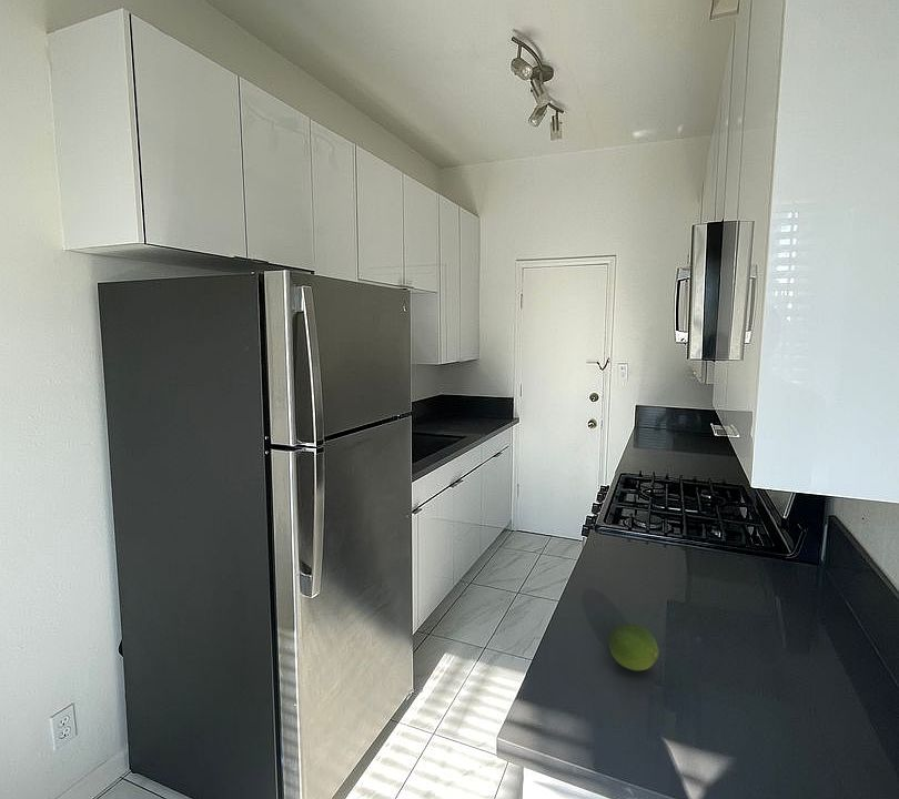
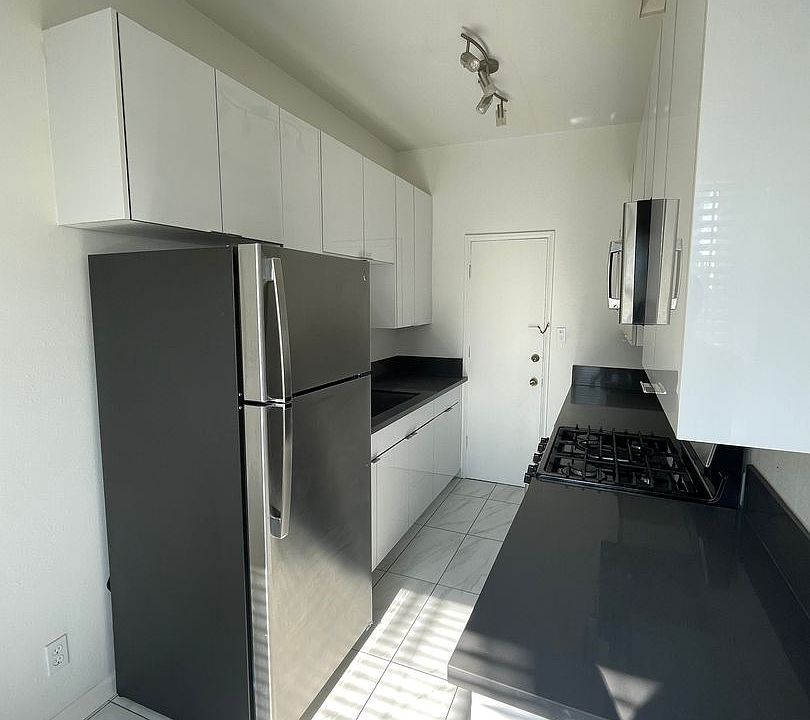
- fruit [608,623,660,671]
